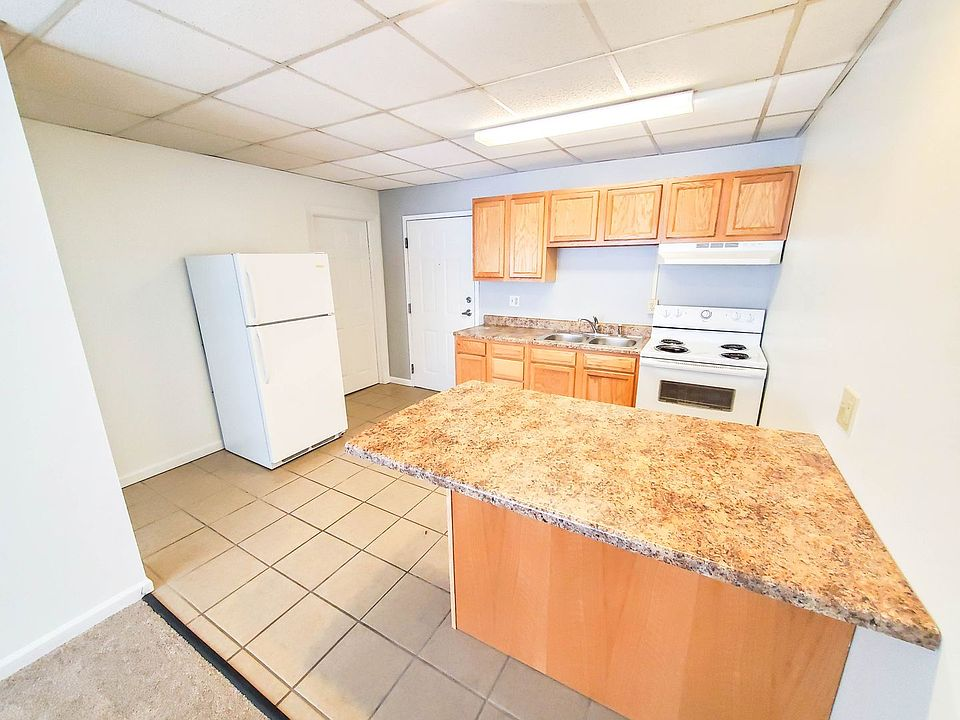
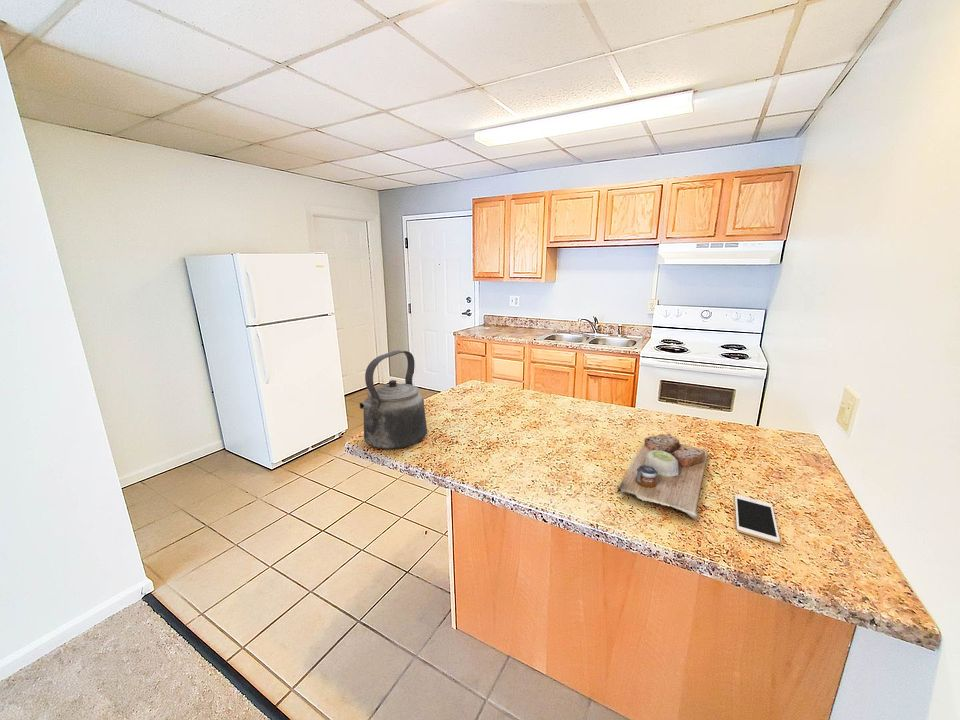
+ cutting board [617,432,709,522]
+ cell phone [734,494,781,545]
+ kettle [359,349,428,450]
